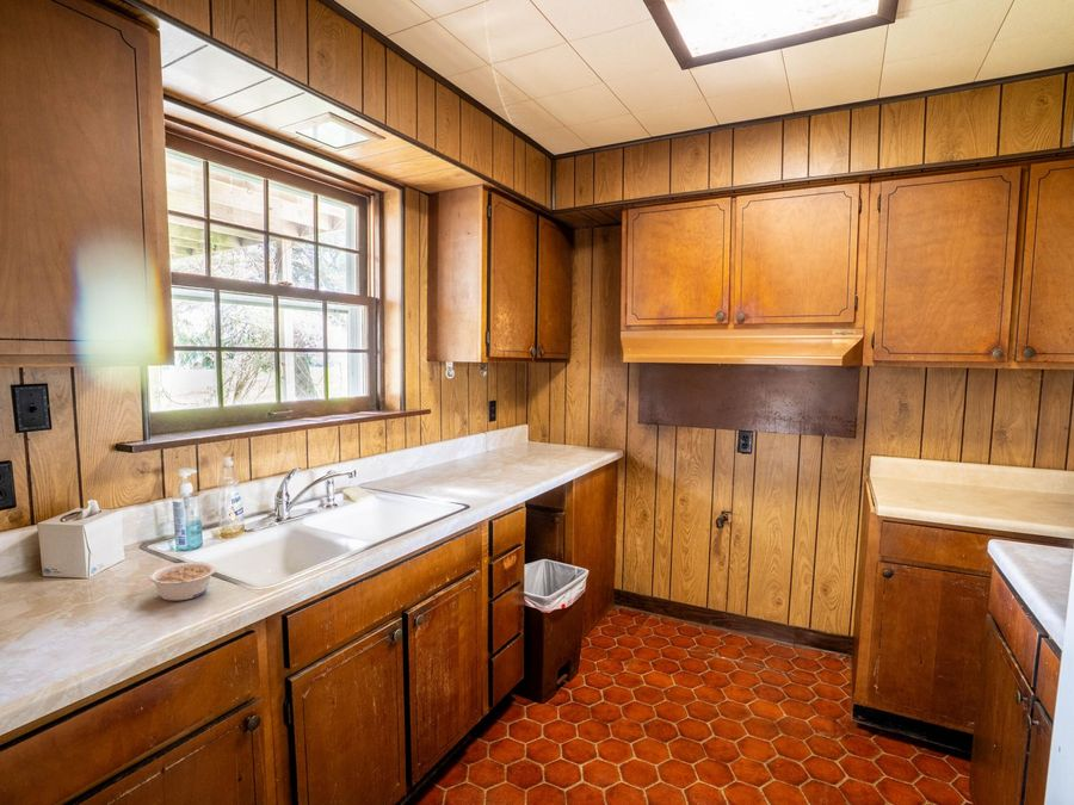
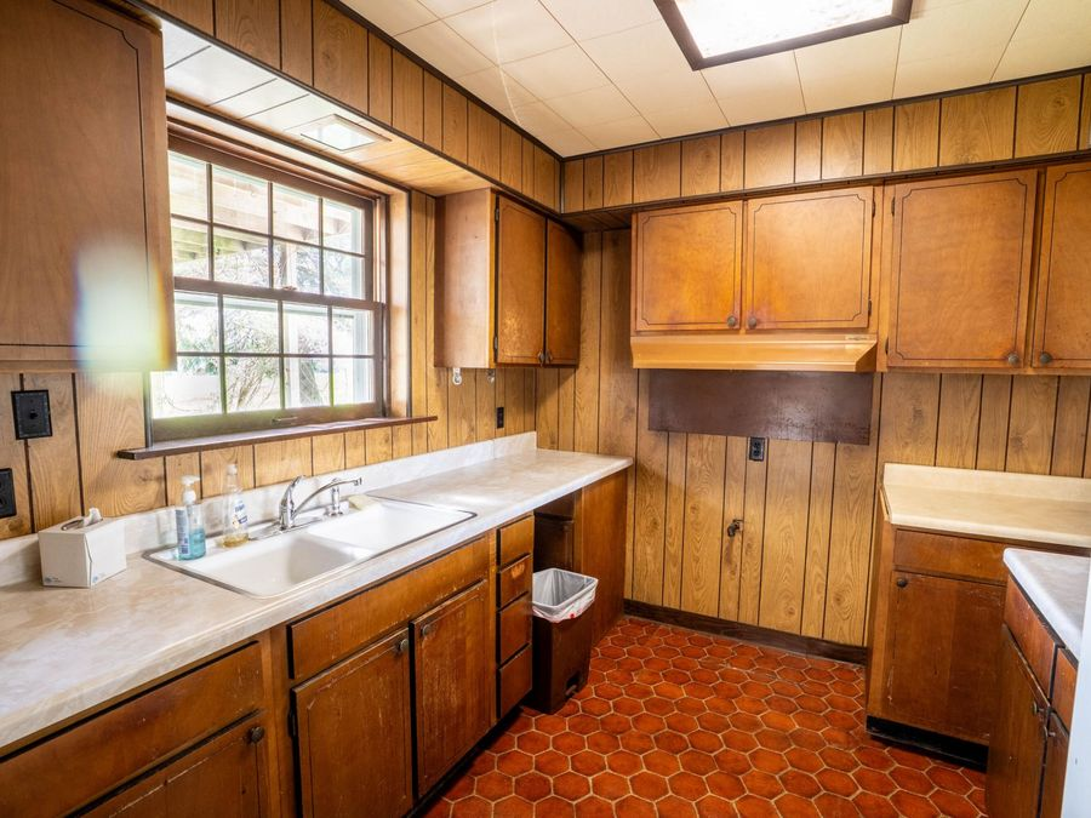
- legume [148,561,217,602]
